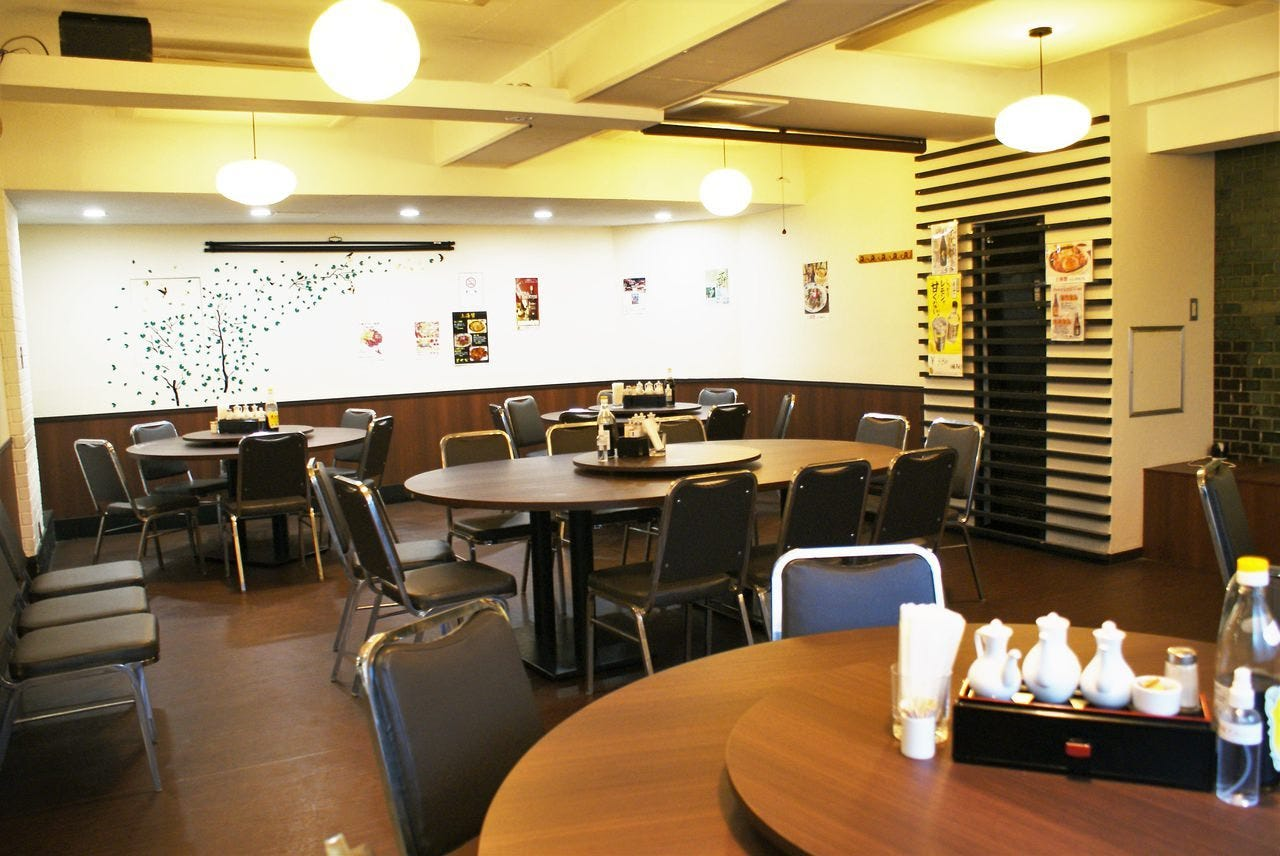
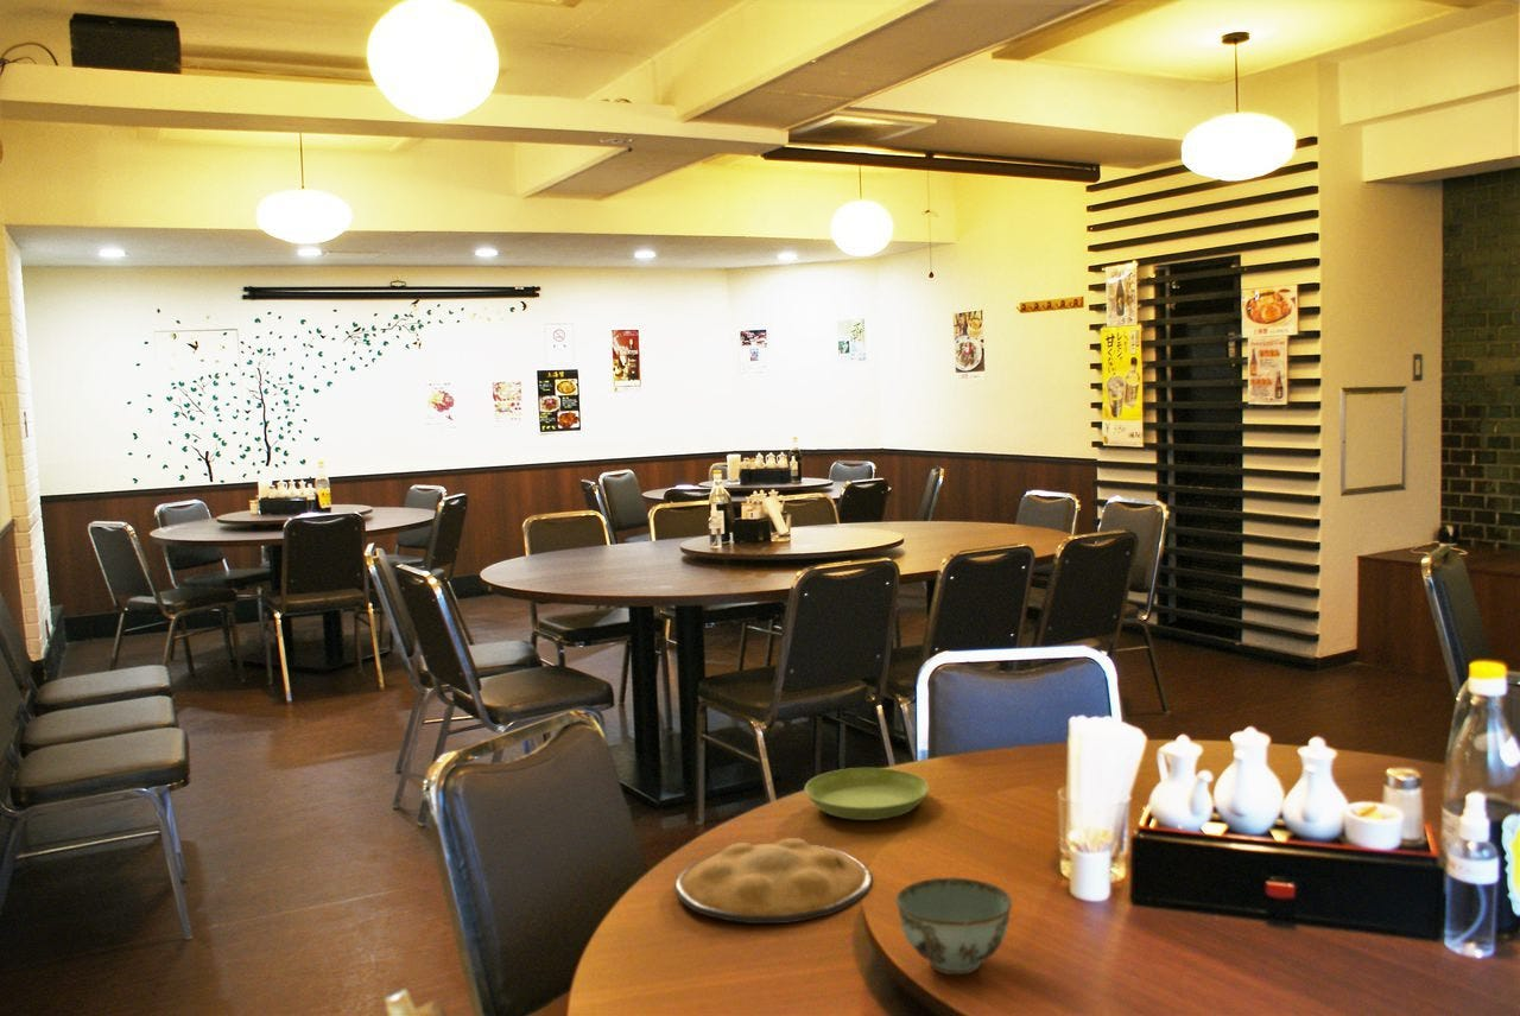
+ bowl [894,876,1013,976]
+ plate [674,837,873,925]
+ saucer [804,767,930,821]
